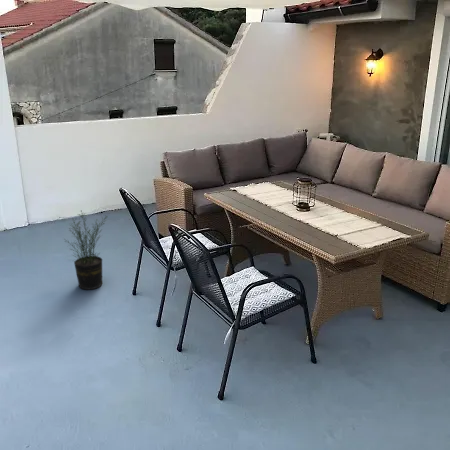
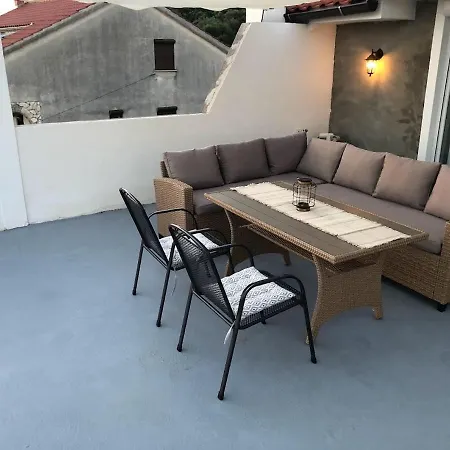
- potted plant [63,211,111,291]
